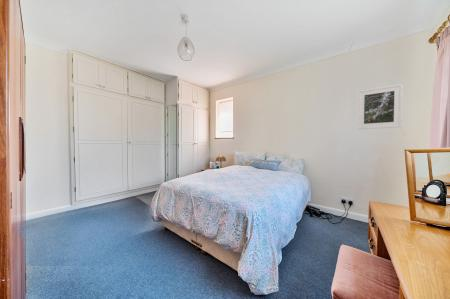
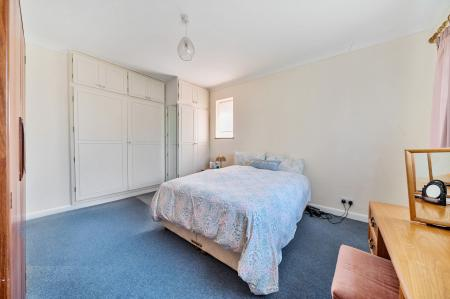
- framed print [356,83,404,130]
